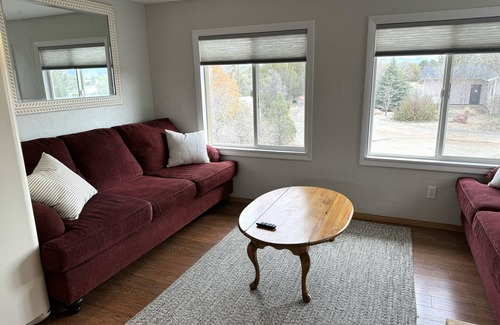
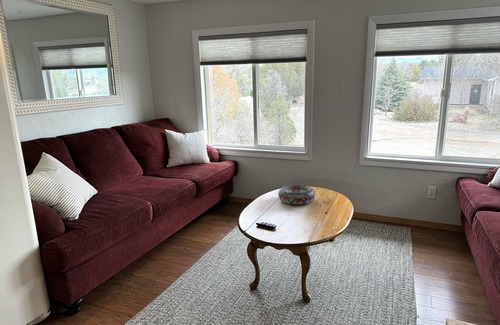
+ decorative bowl [277,184,316,205]
